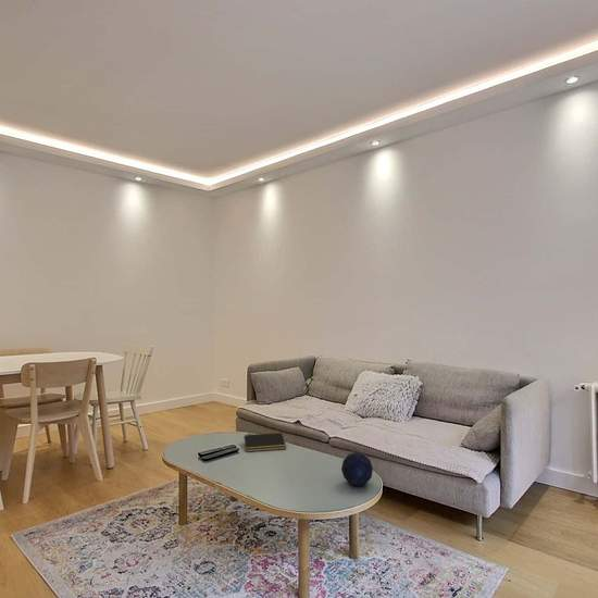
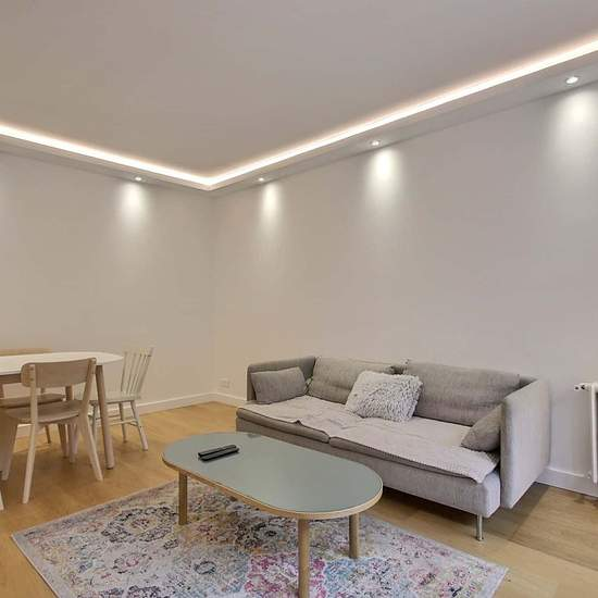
- decorative orb [340,451,374,487]
- notepad [242,432,287,453]
